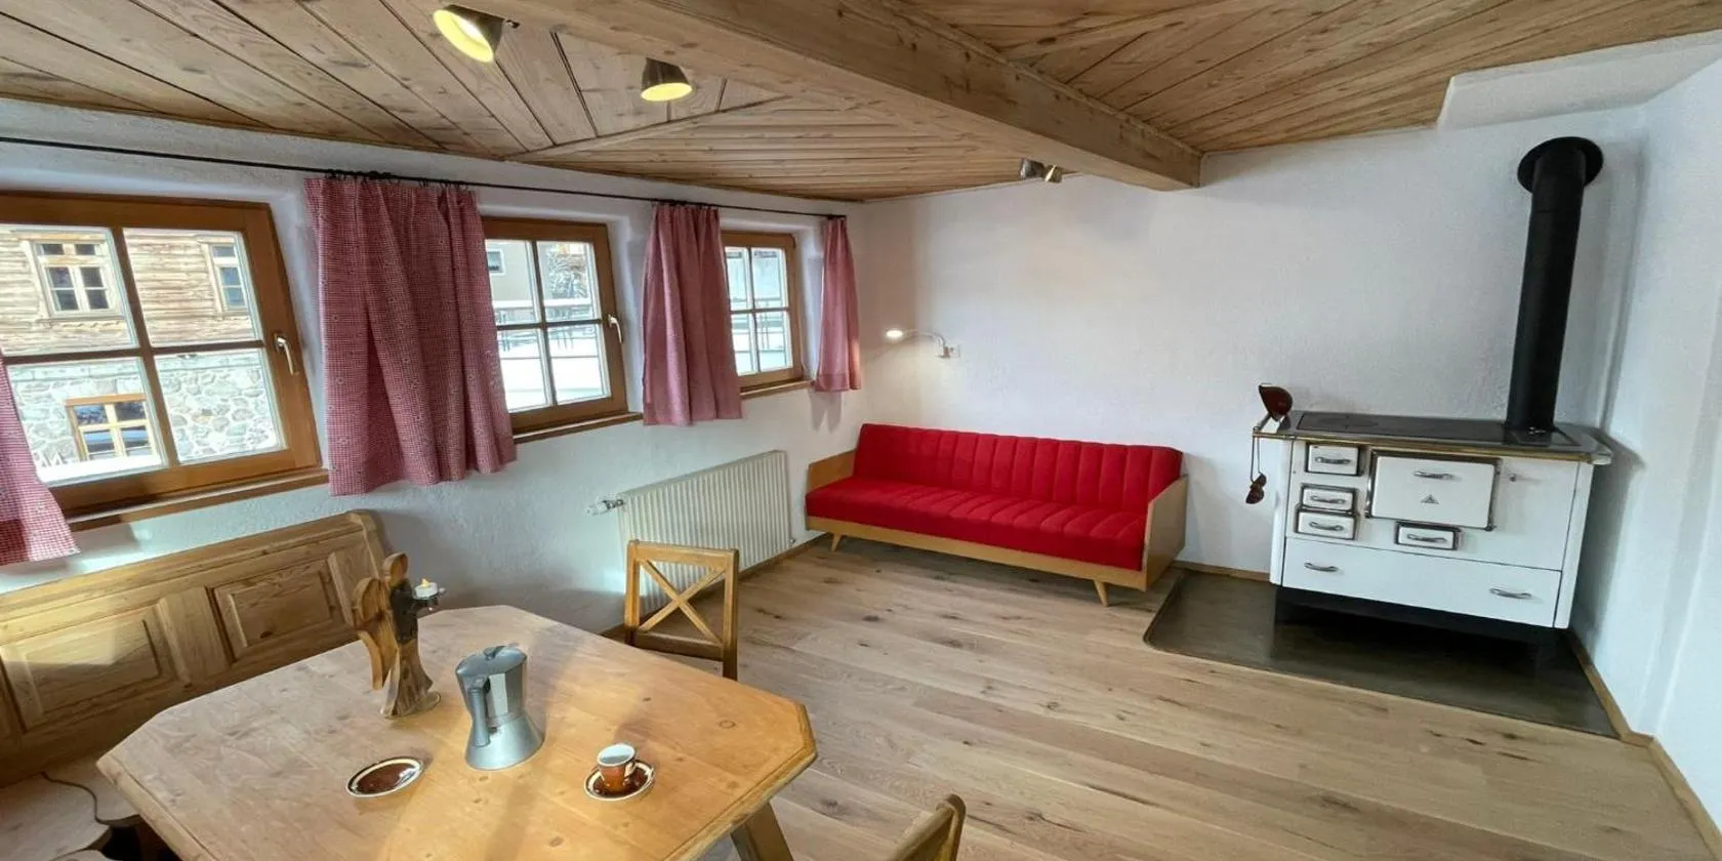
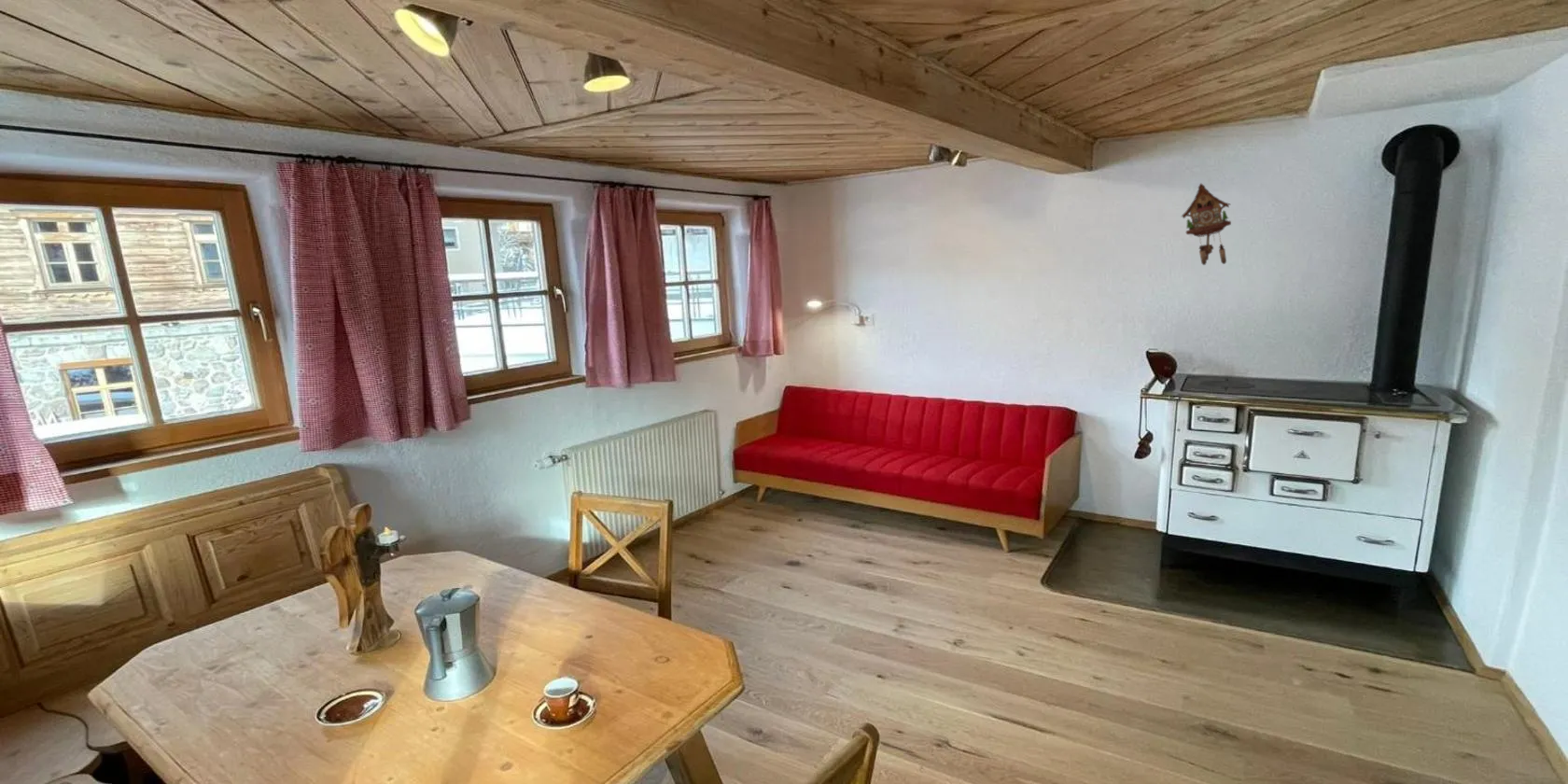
+ cuckoo clock [1180,182,1232,266]
